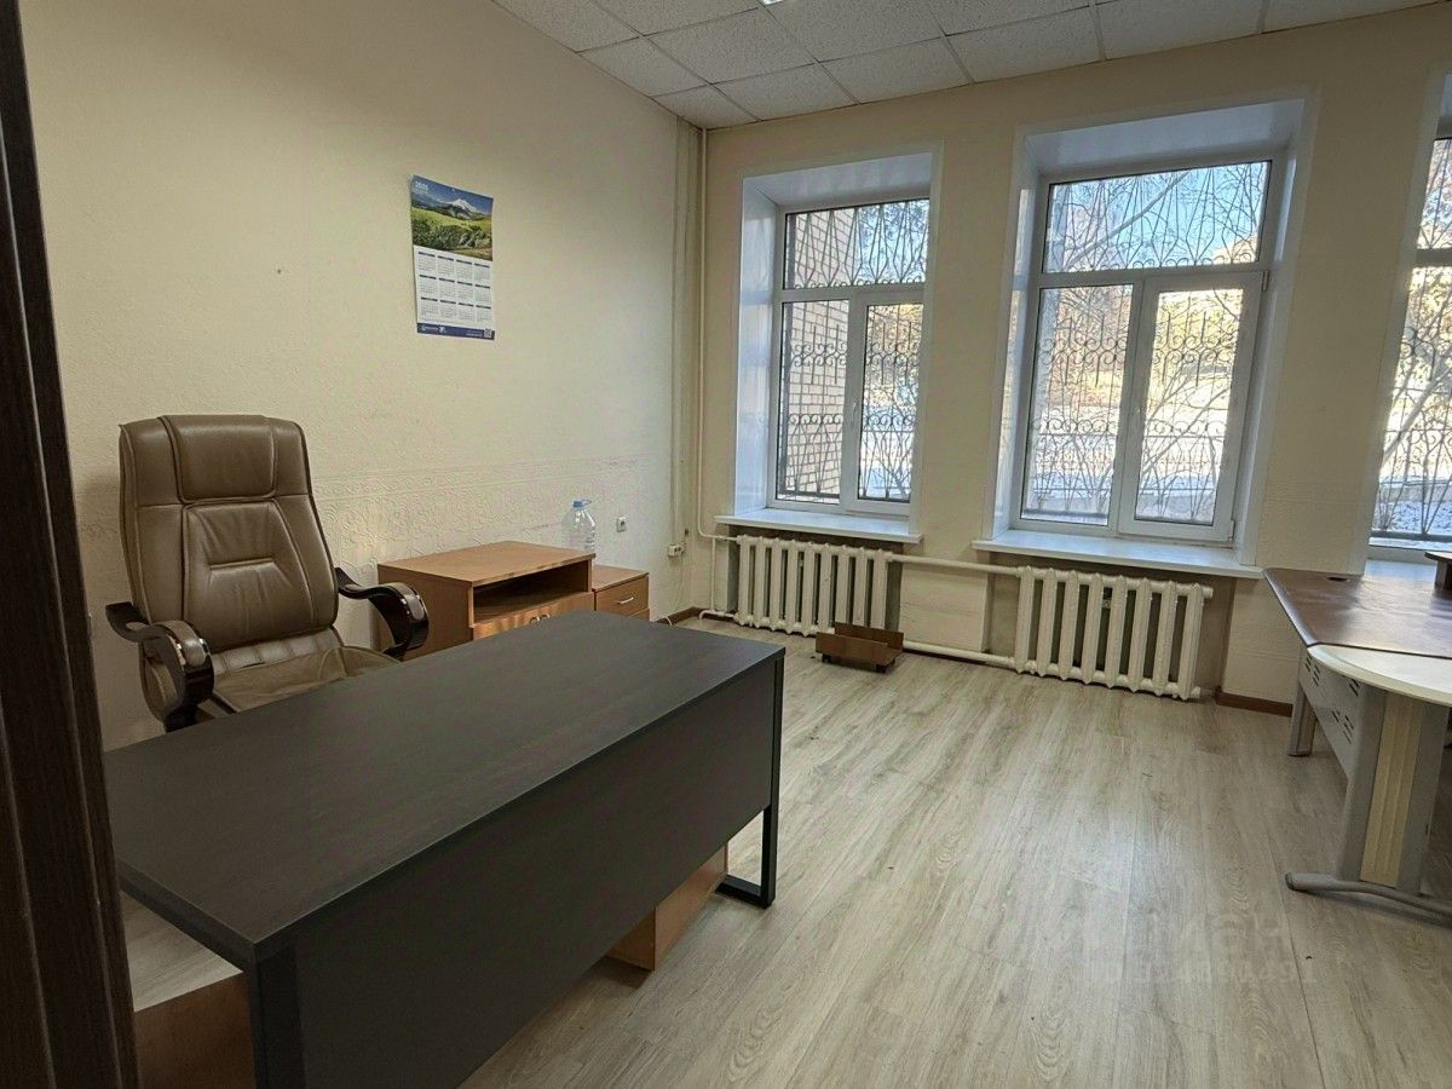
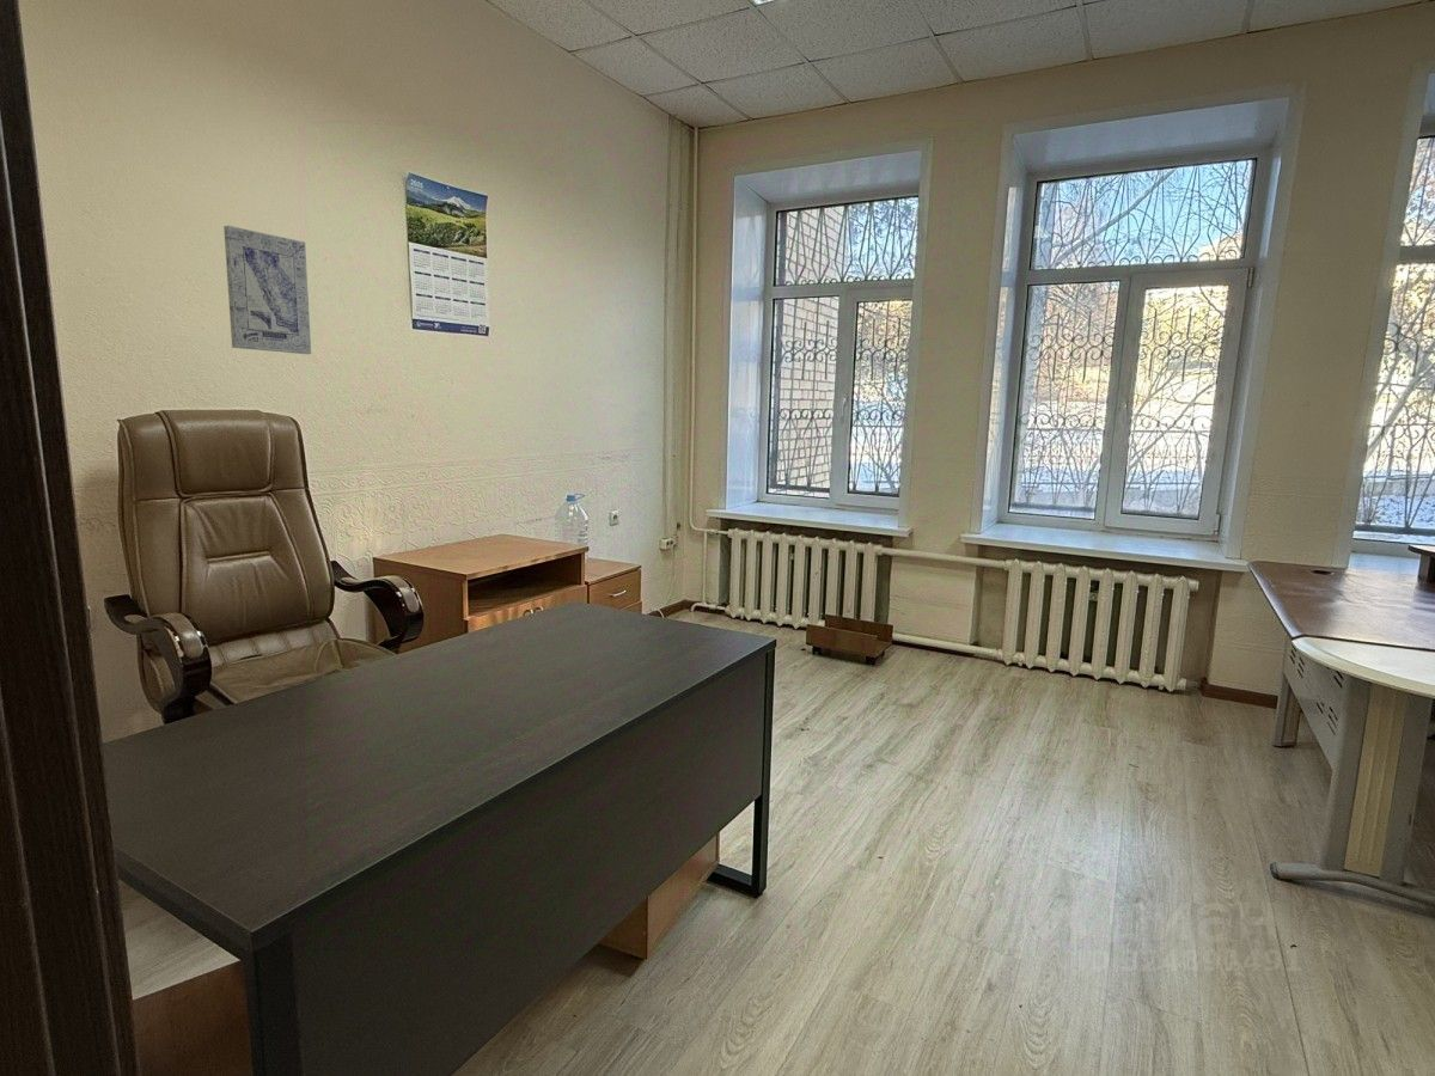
+ wall art [222,225,312,355]
